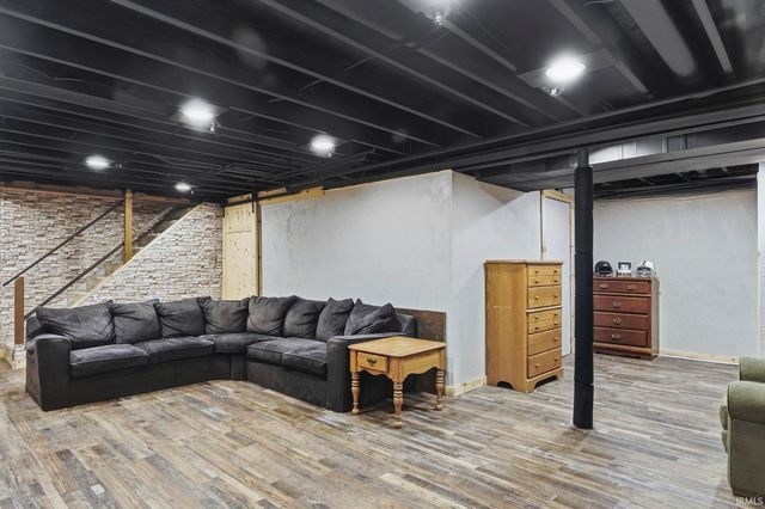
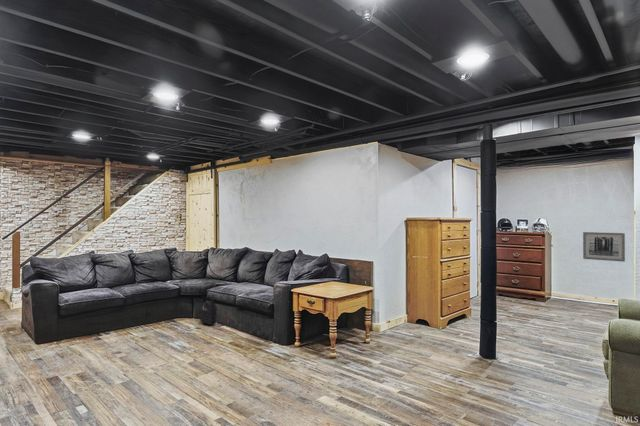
+ backpack [199,296,218,326]
+ wall art [582,231,626,263]
